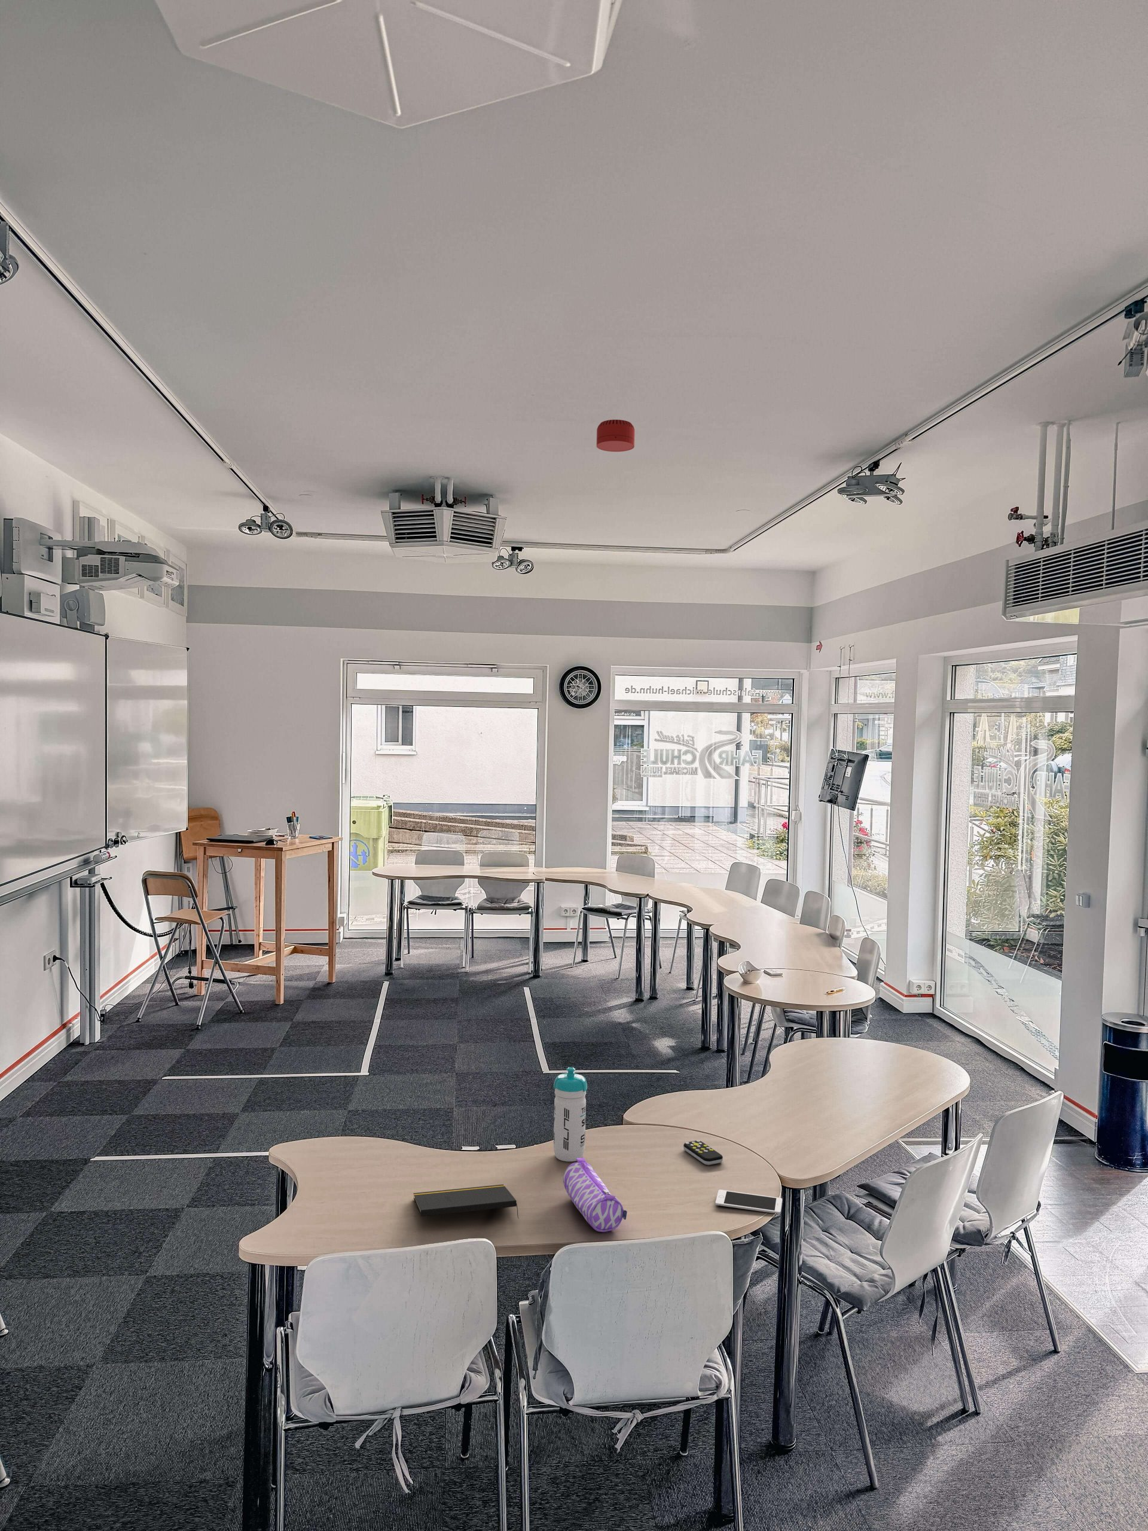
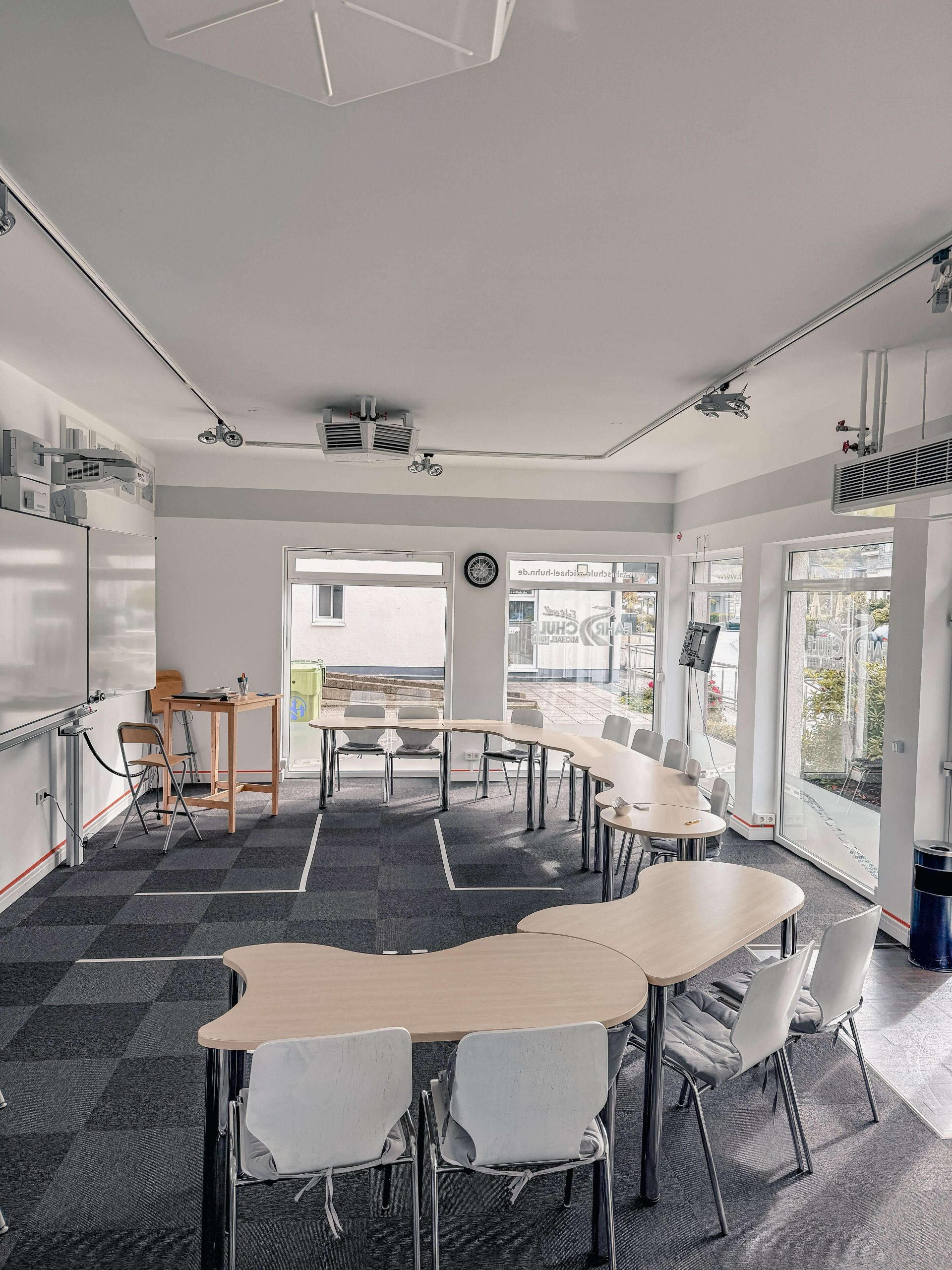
- smoke detector [596,420,636,452]
- remote control [683,1139,724,1166]
- water bottle [554,1067,587,1162]
- pencil case [563,1157,628,1232]
- cell phone [715,1189,783,1215]
- notepad [414,1184,519,1219]
